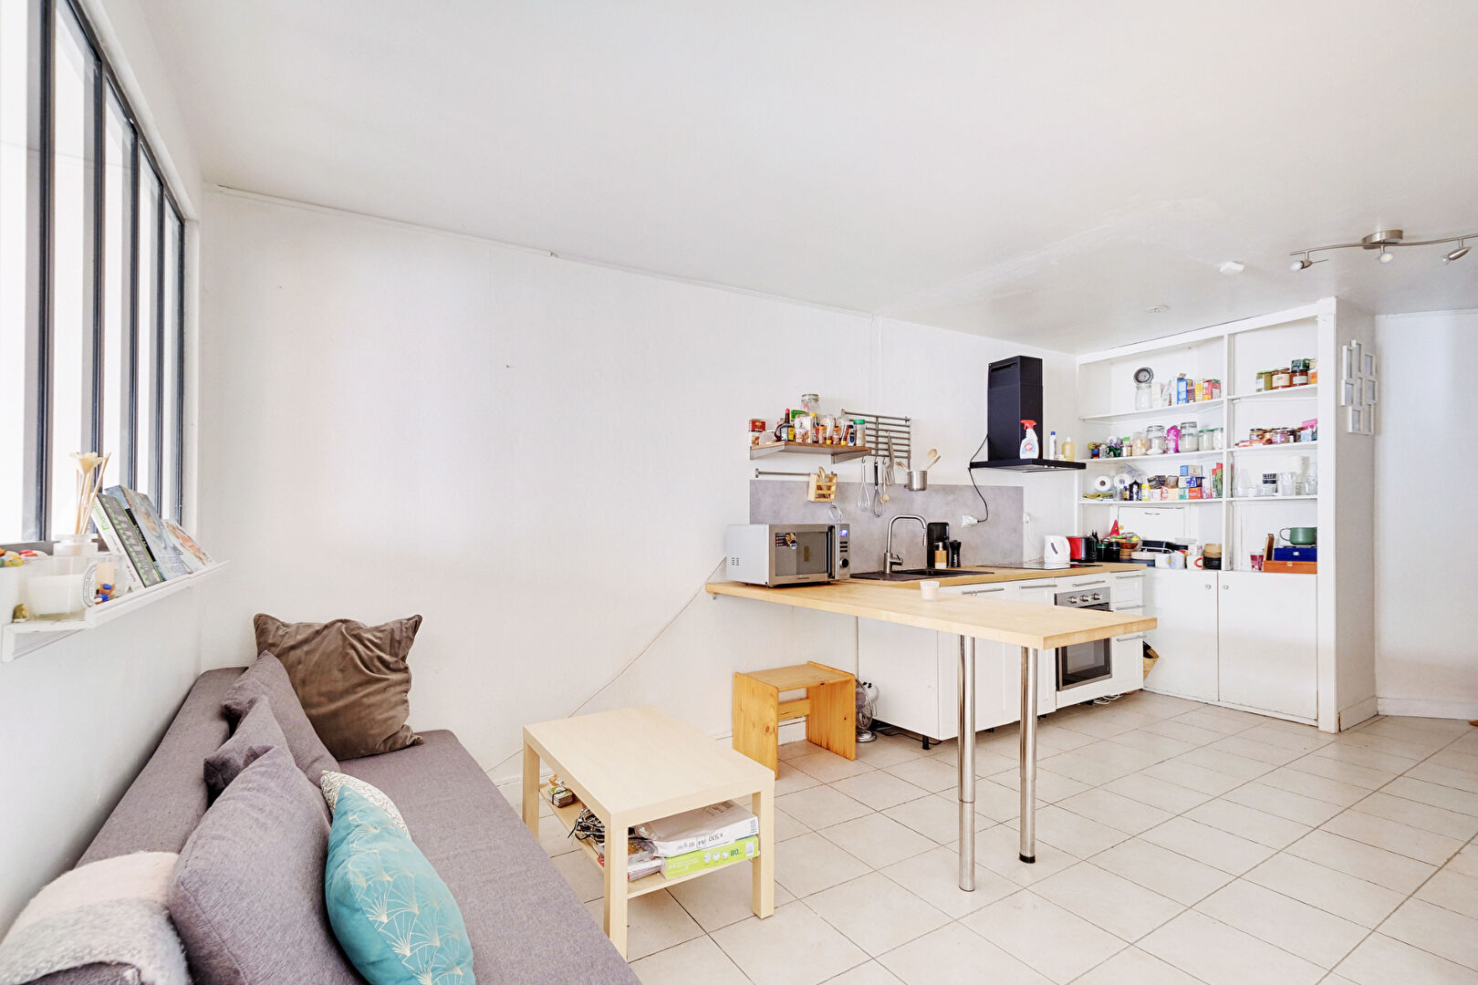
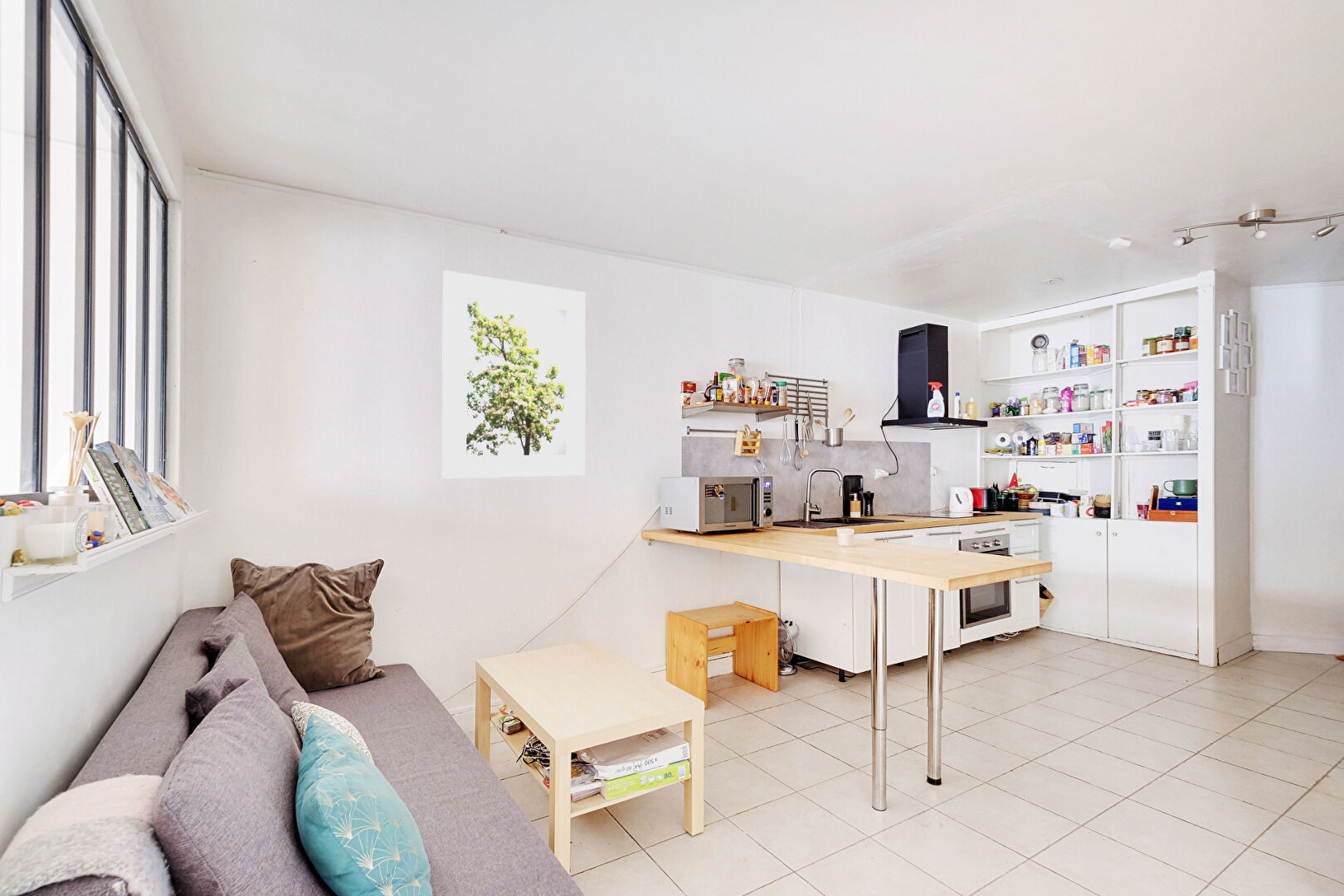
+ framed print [441,270,587,480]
